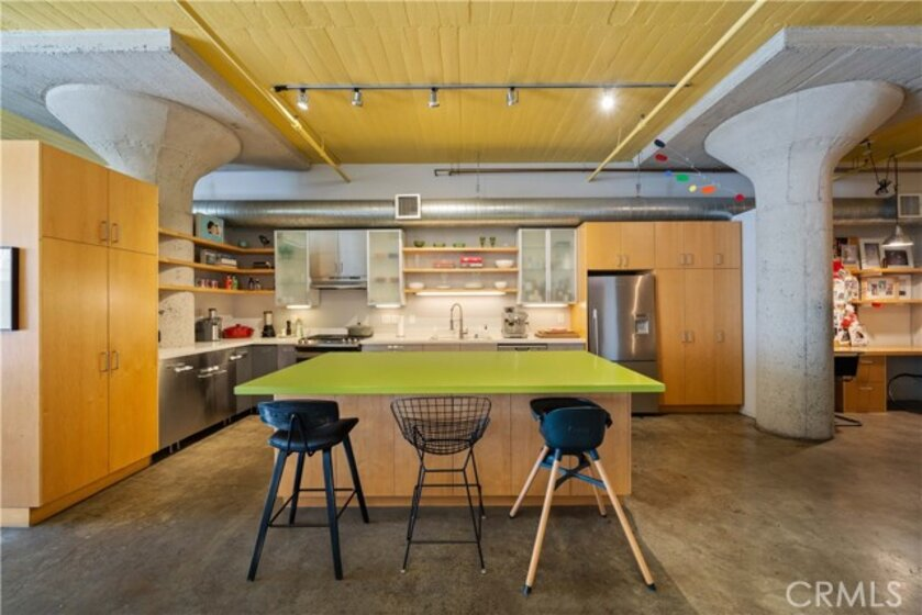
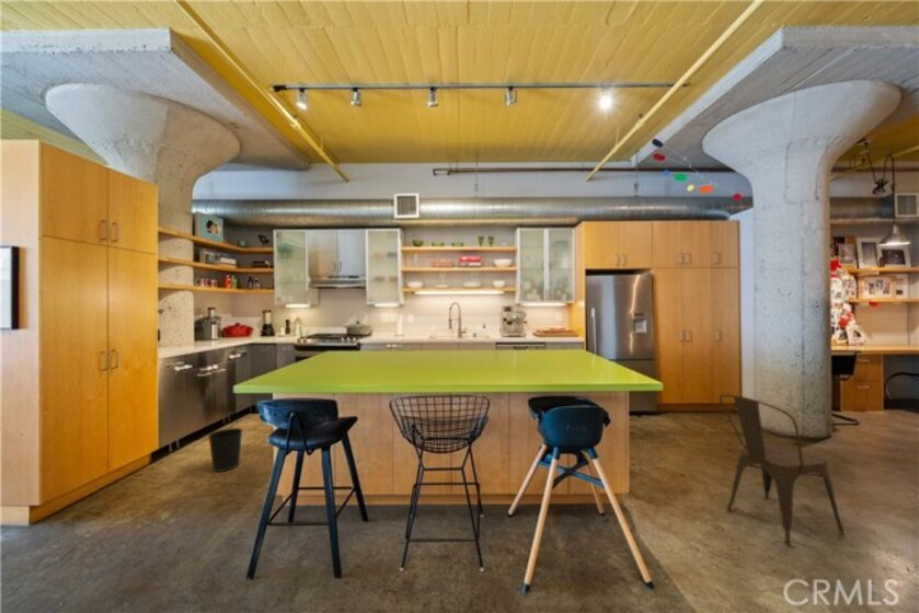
+ wastebasket [207,427,244,473]
+ chair [717,393,846,546]
